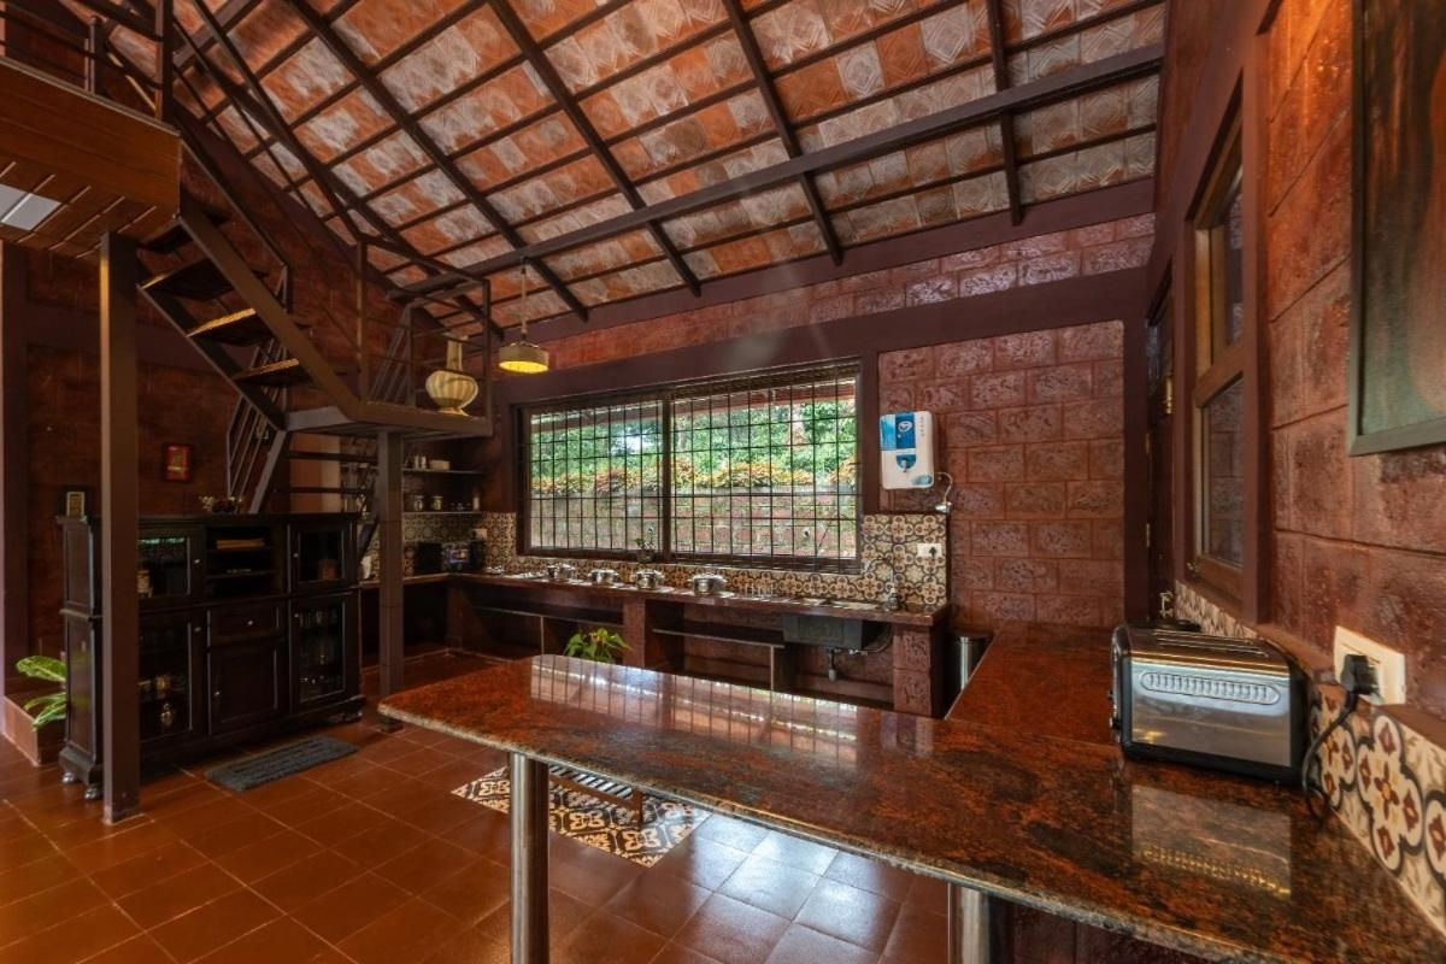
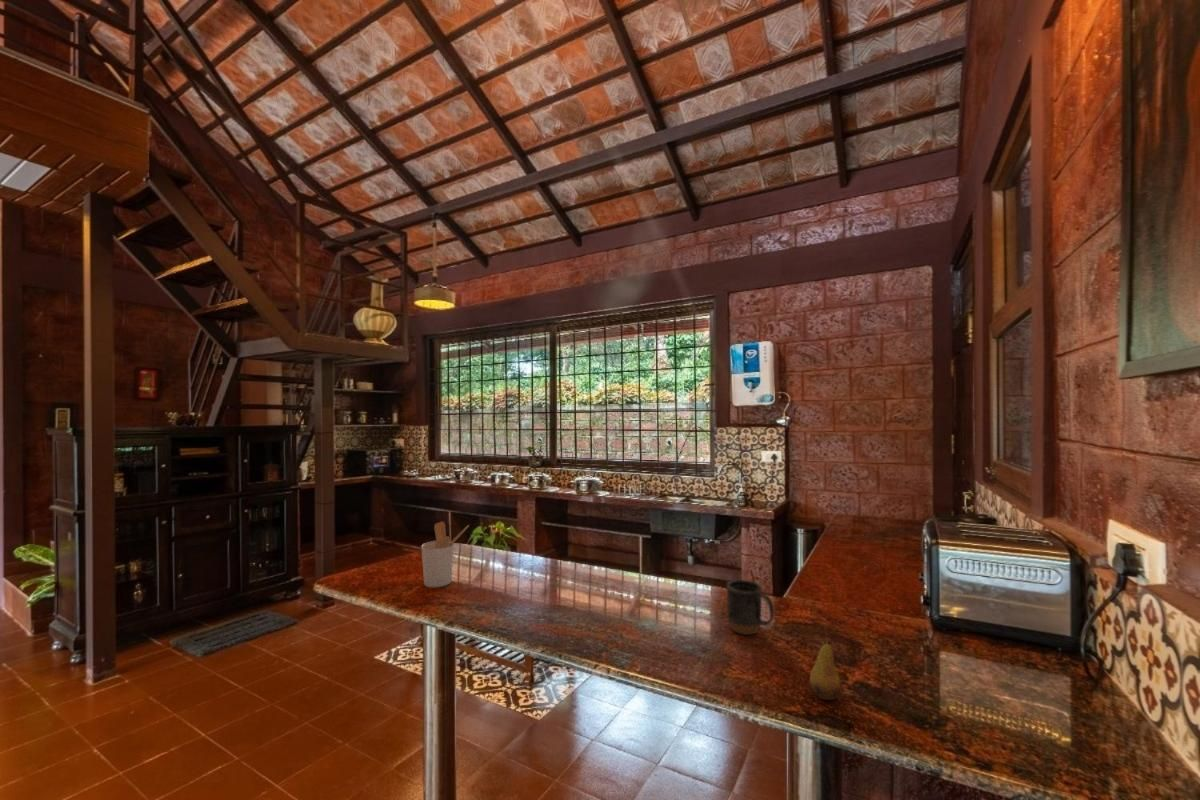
+ utensil holder [420,521,470,588]
+ mug [726,579,775,636]
+ fruit [809,625,843,701]
